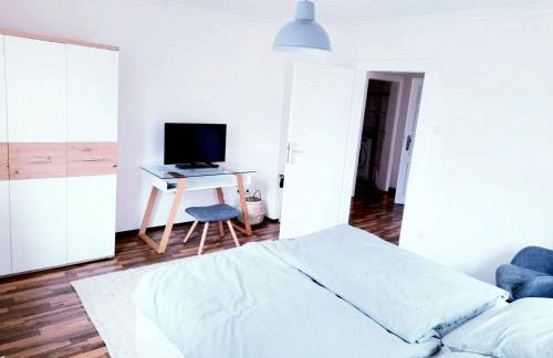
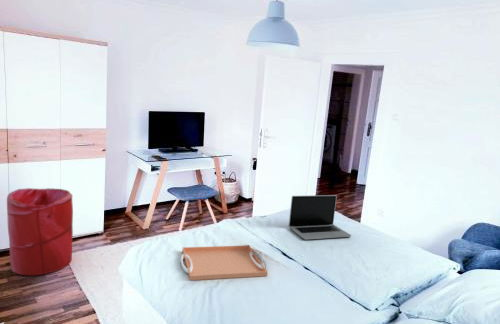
+ laundry hamper [6,187,74,276]
+ laptop [288,194,352,241]
+ serving tray [179,244,268,281]
